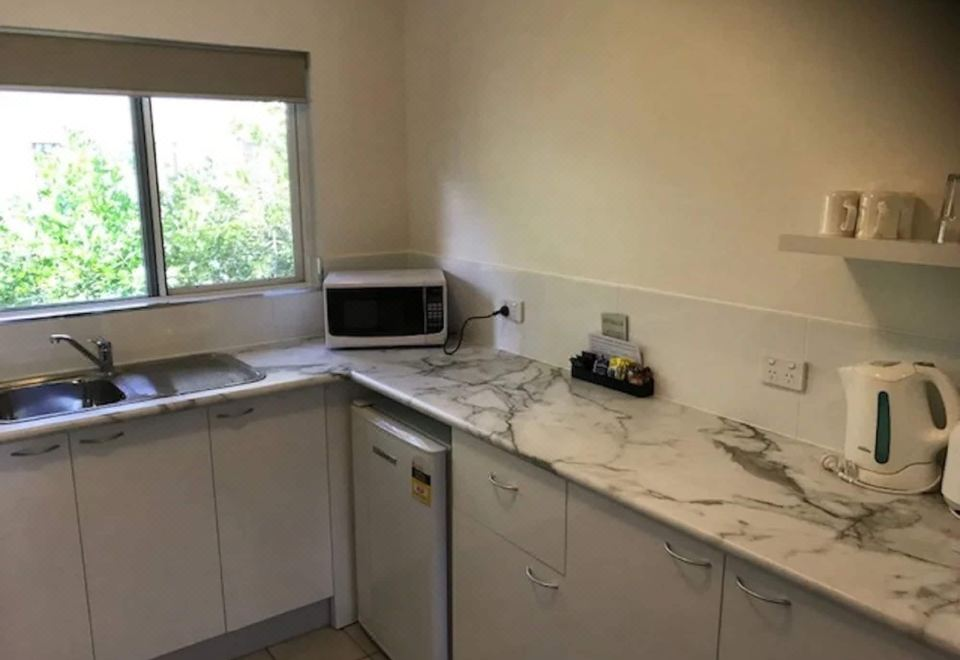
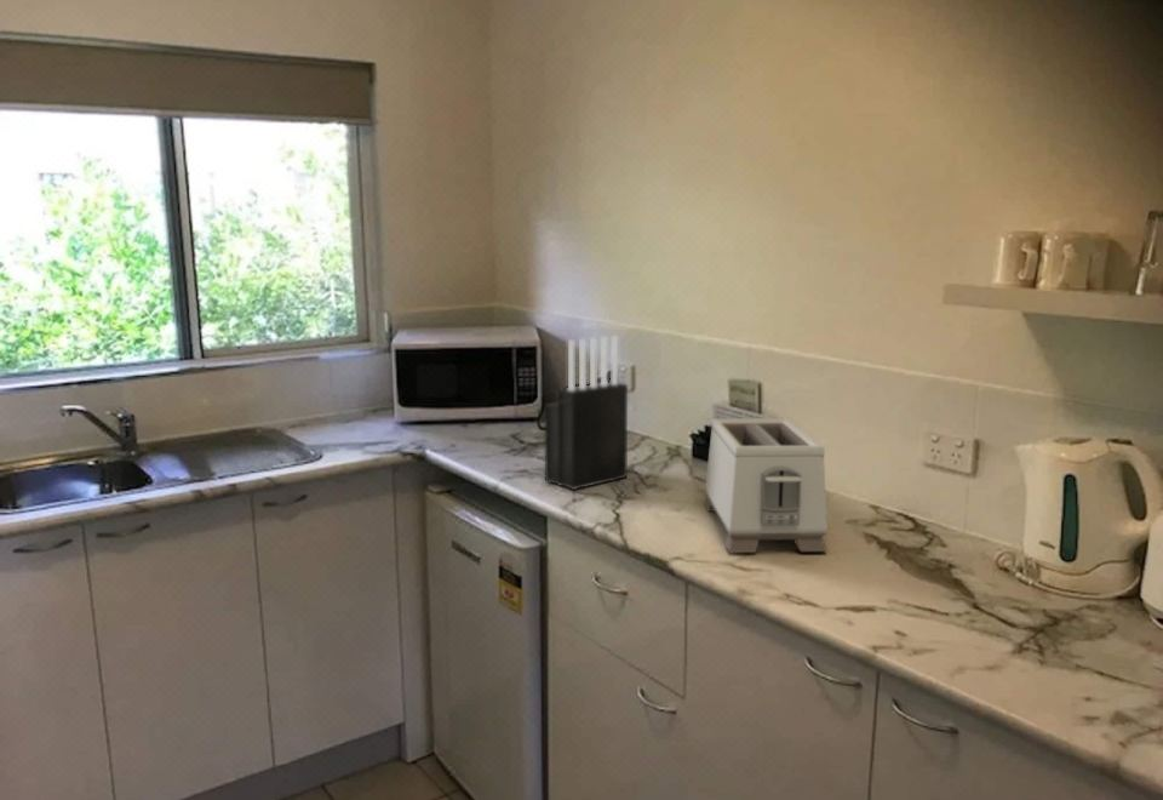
+ knife block [543,335,629,491]
+ toaster [704,417,829,554]
